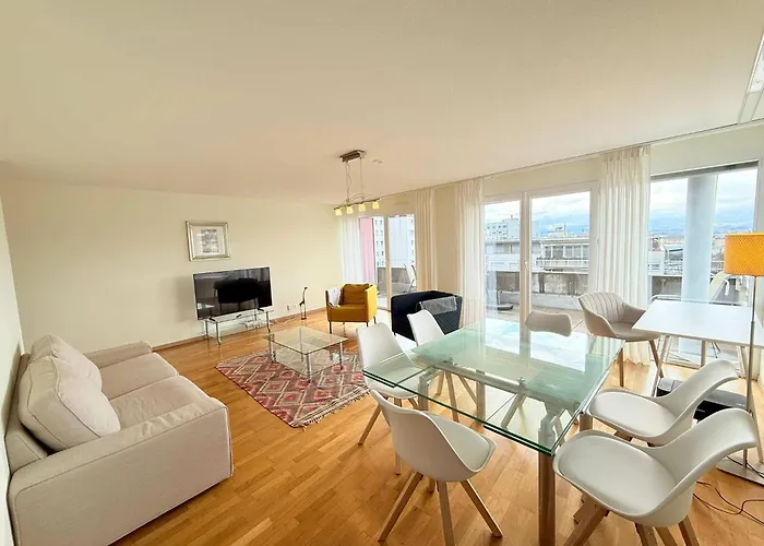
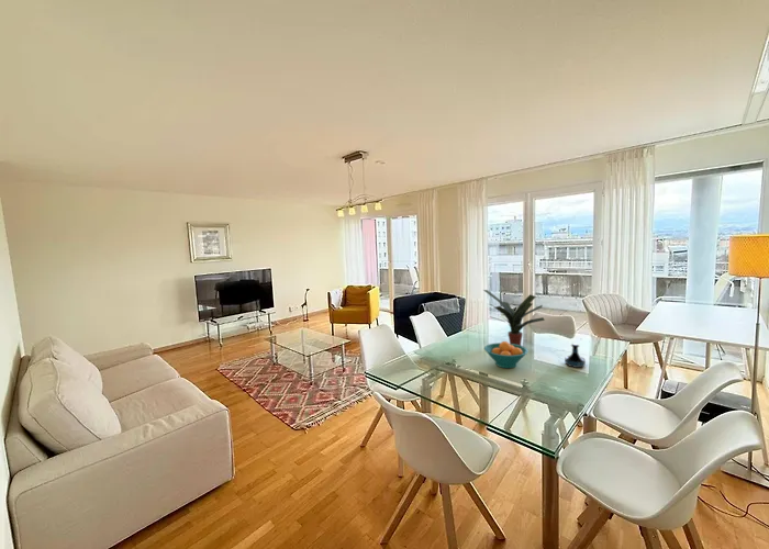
+ potted plant [482,289,546,346]
+ tequila bottle [565,343,587,369]
+ fruit bowl [483,340,530,369]
